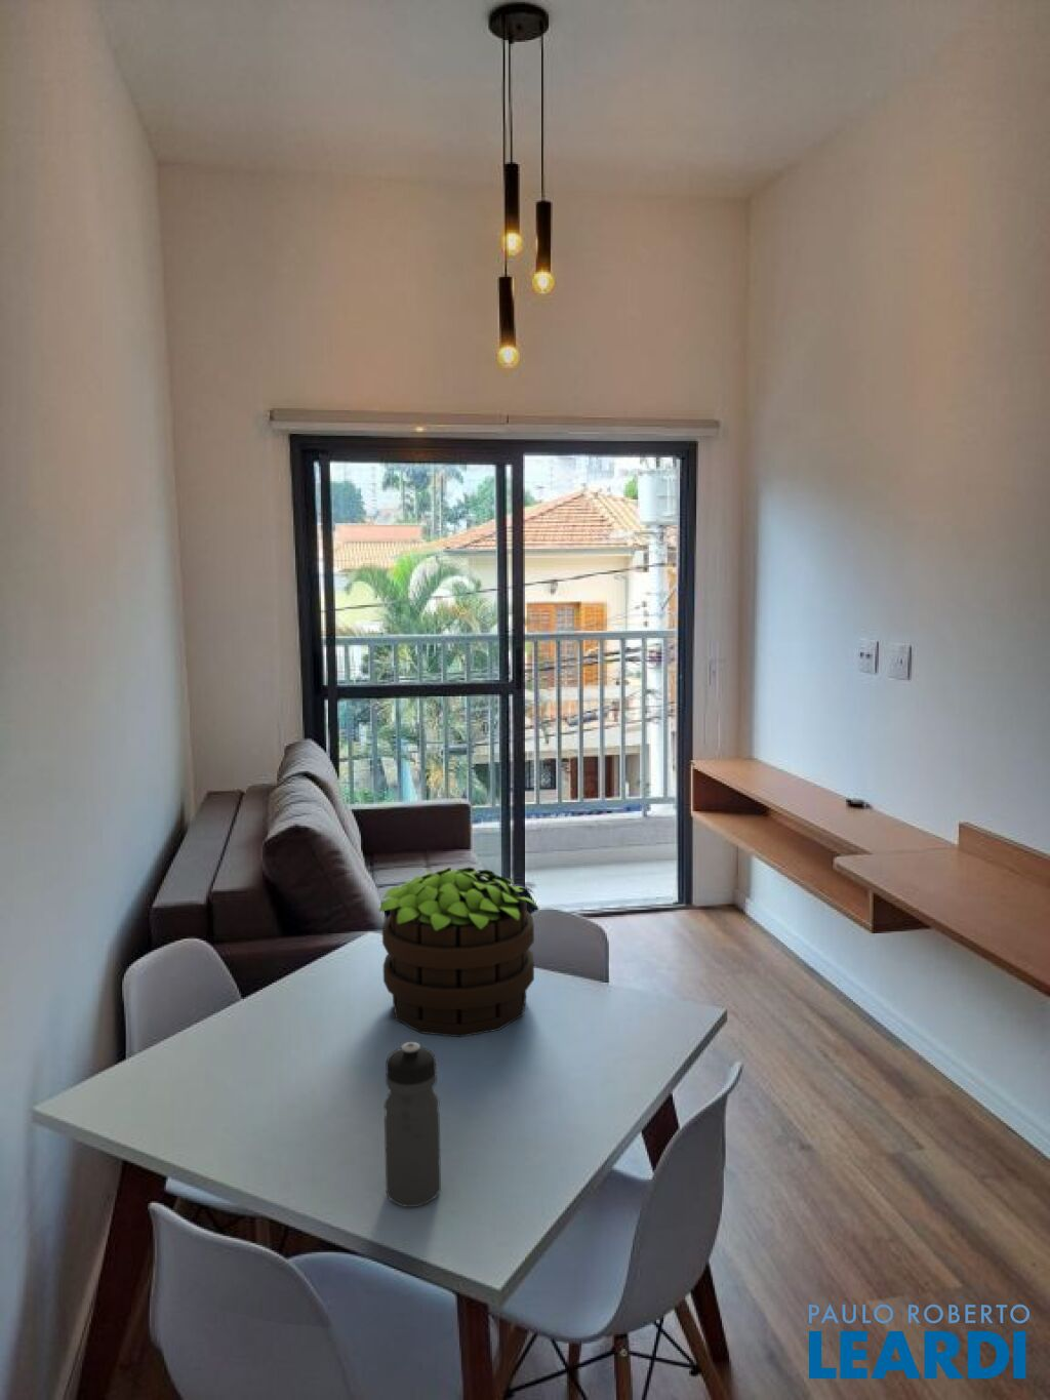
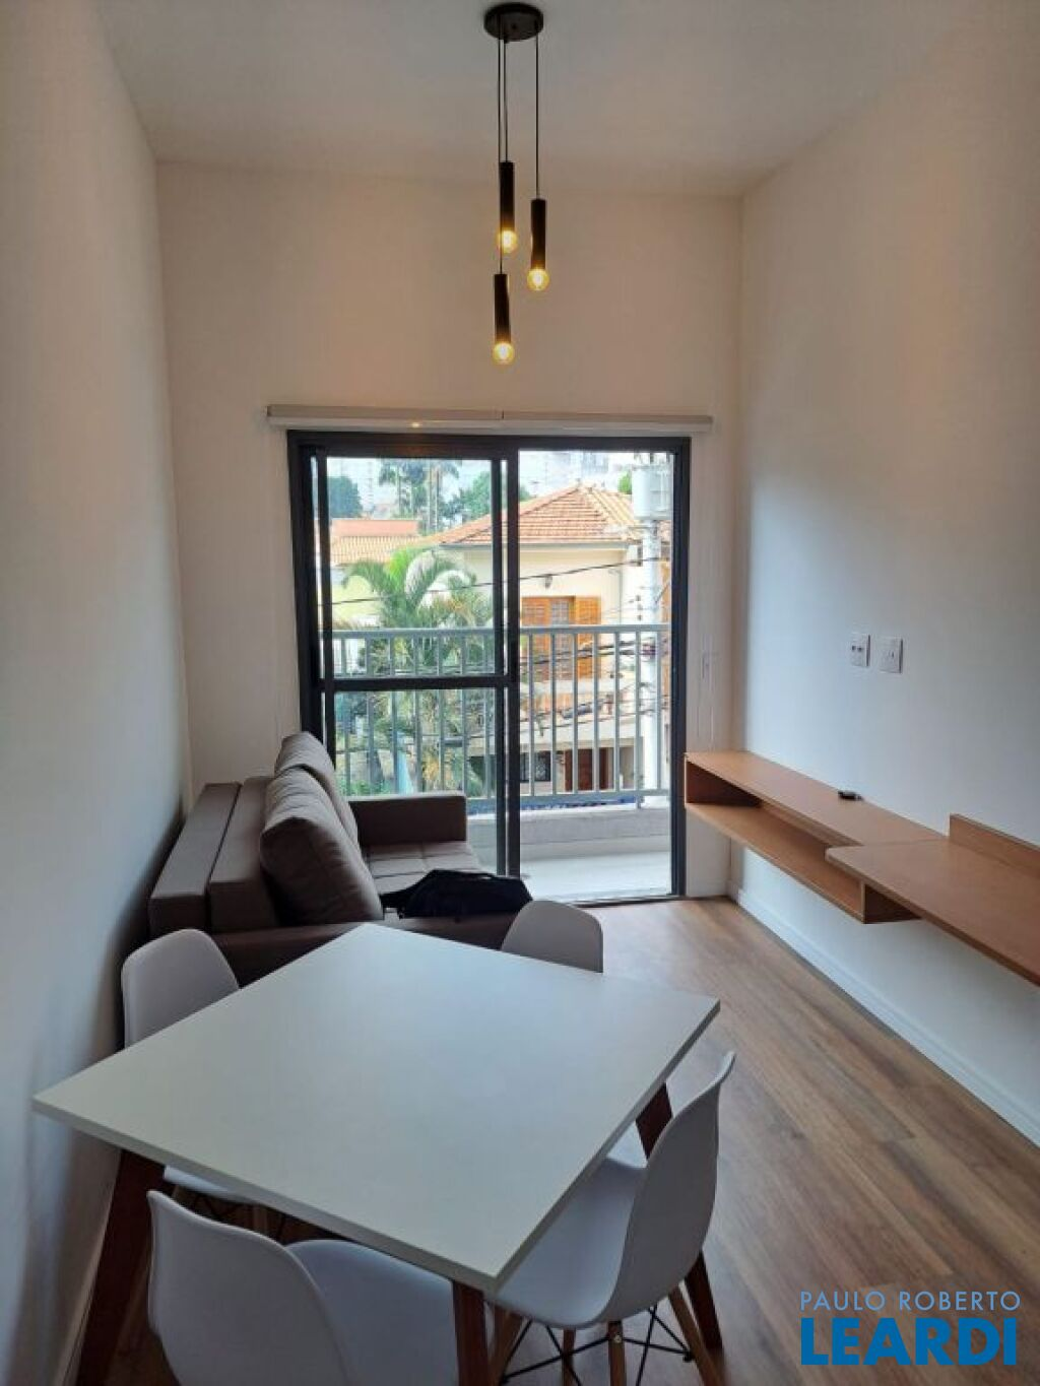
- water bottle [383,1041,442,1208]
- potted plant [378,866,537,1038]
